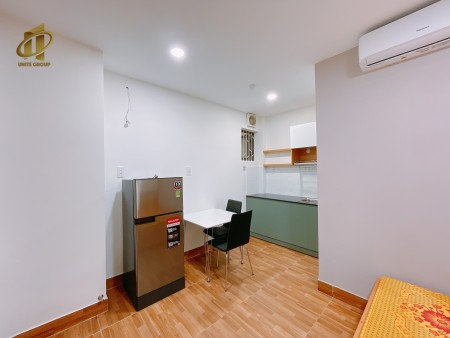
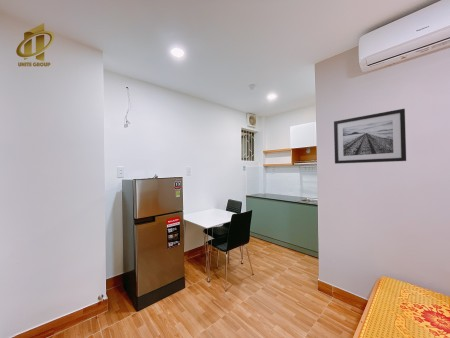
+ wall art [333,108,407,165]
